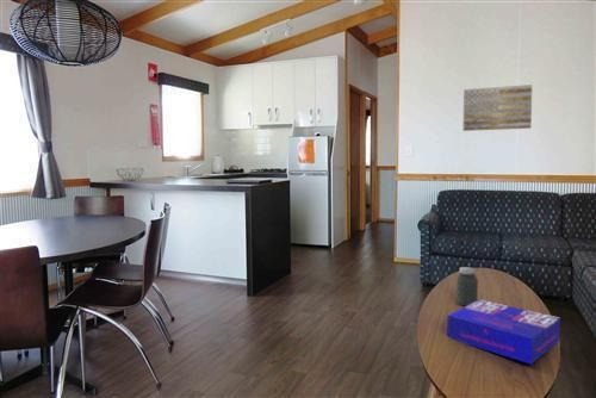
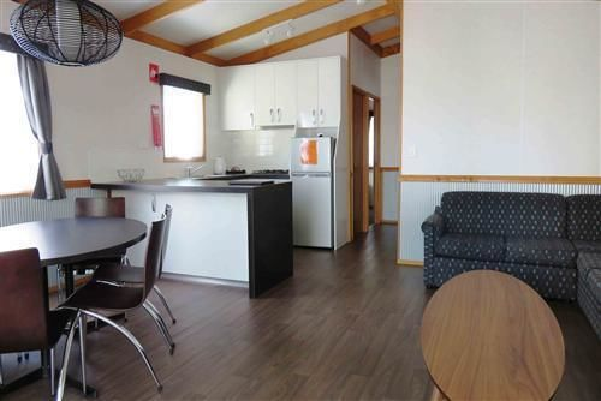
- jar [455,266,479,307]
- wall art [462,83,533,132]
- board game [446,299,561,366]
